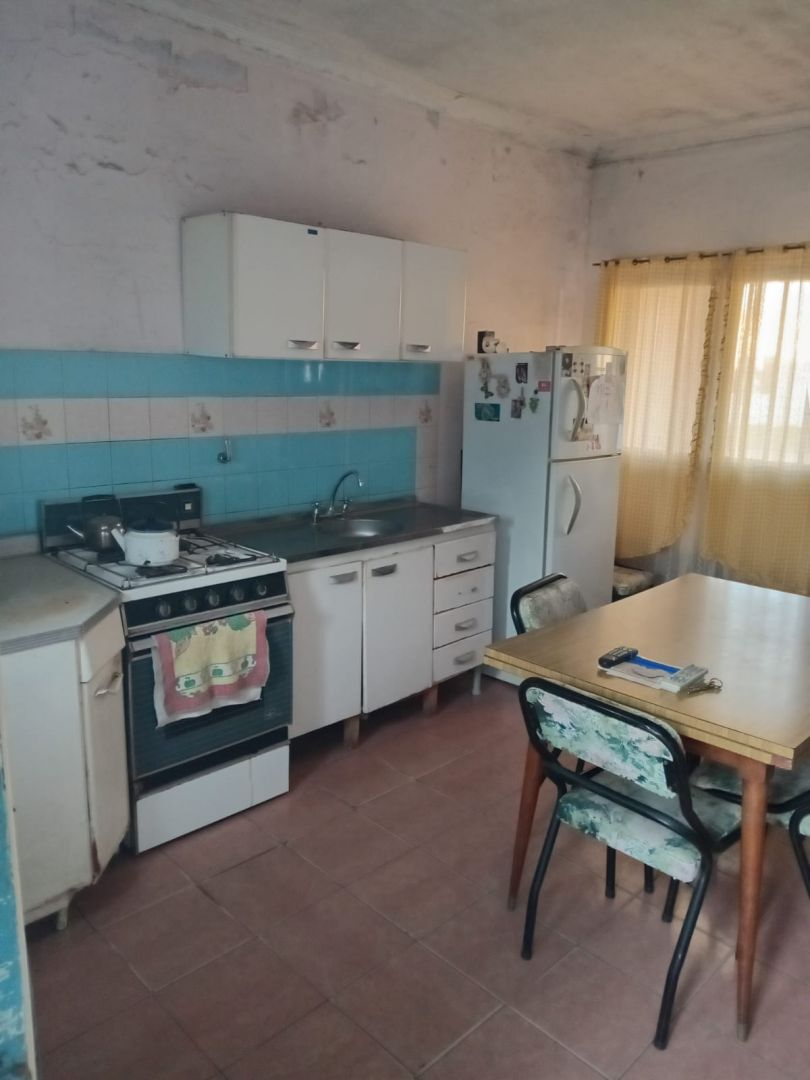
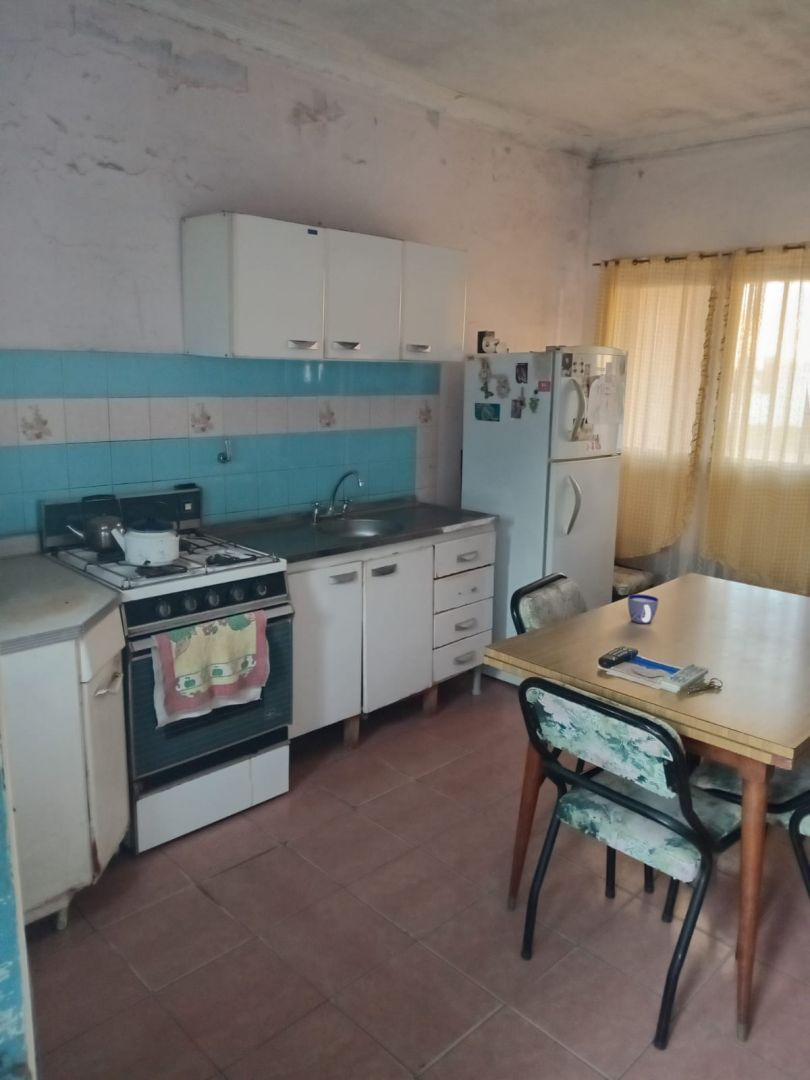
+ cup [627,593,660,624]
